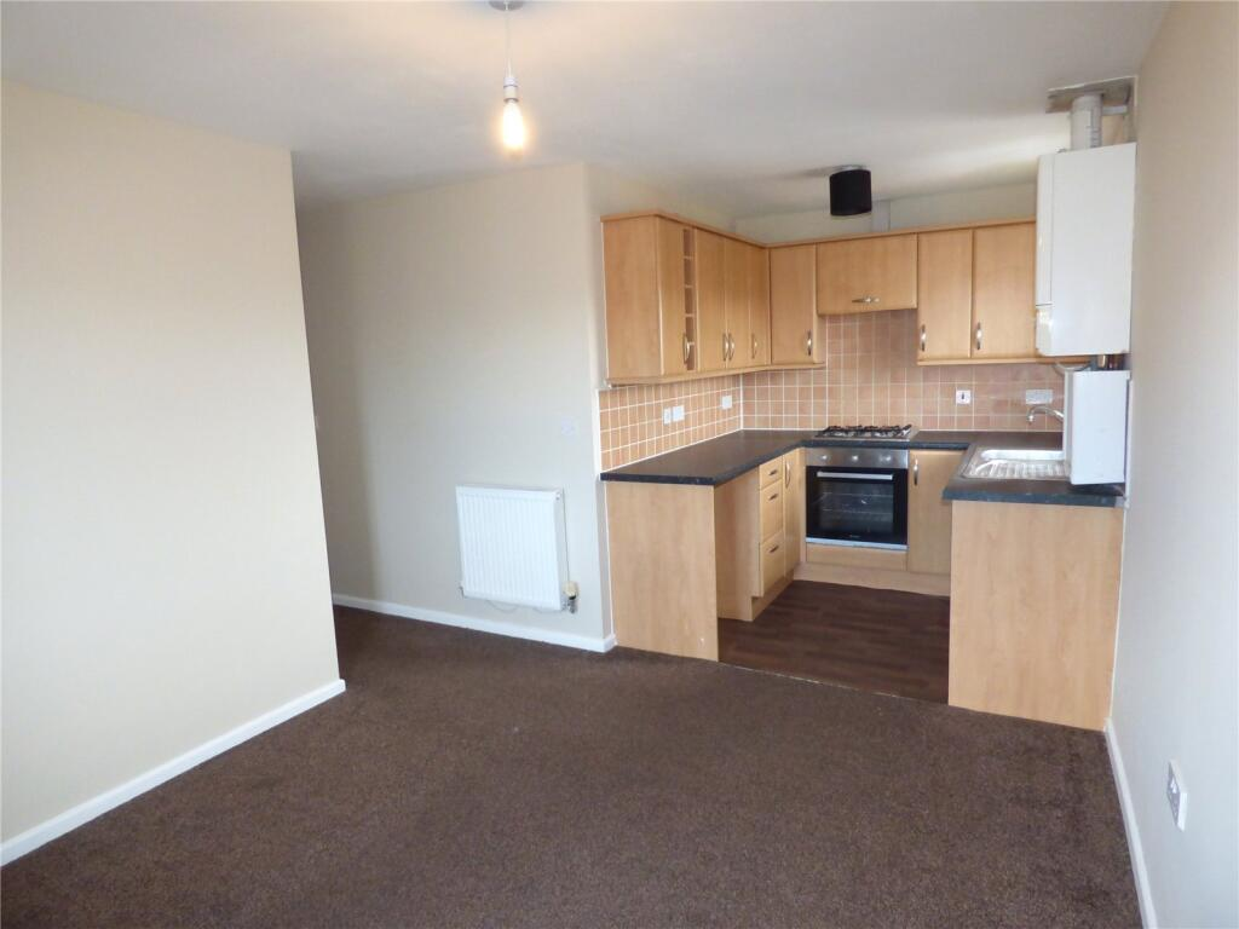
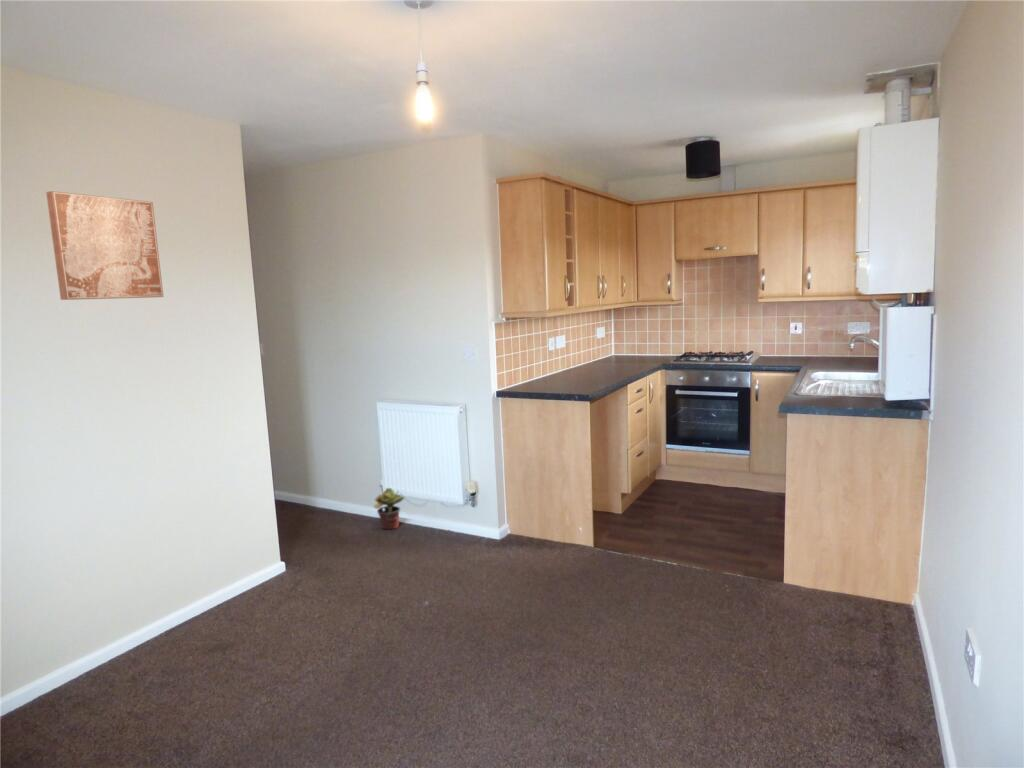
+ potted plant [372,487,405,530]
+ wall art [45,190,164,301]
